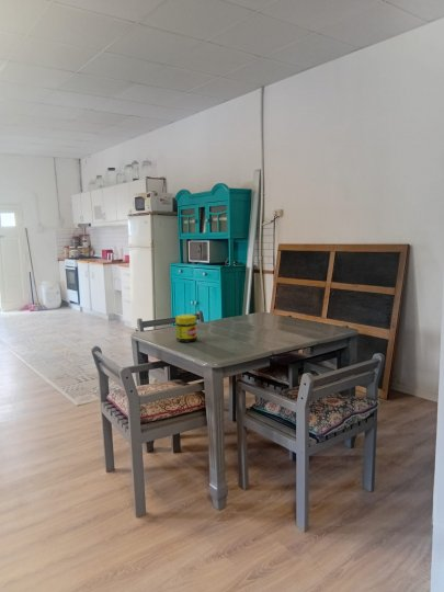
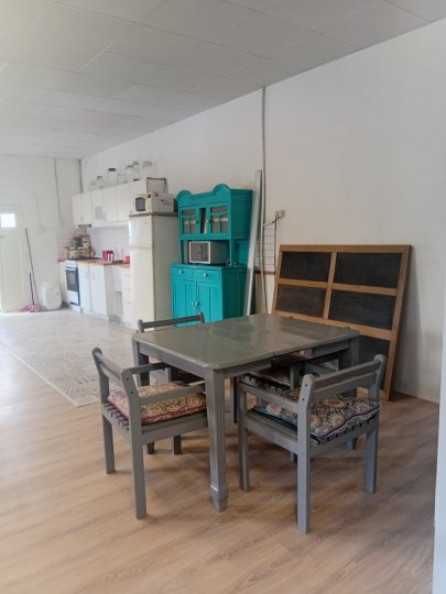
- jar [174,314,198,343]
